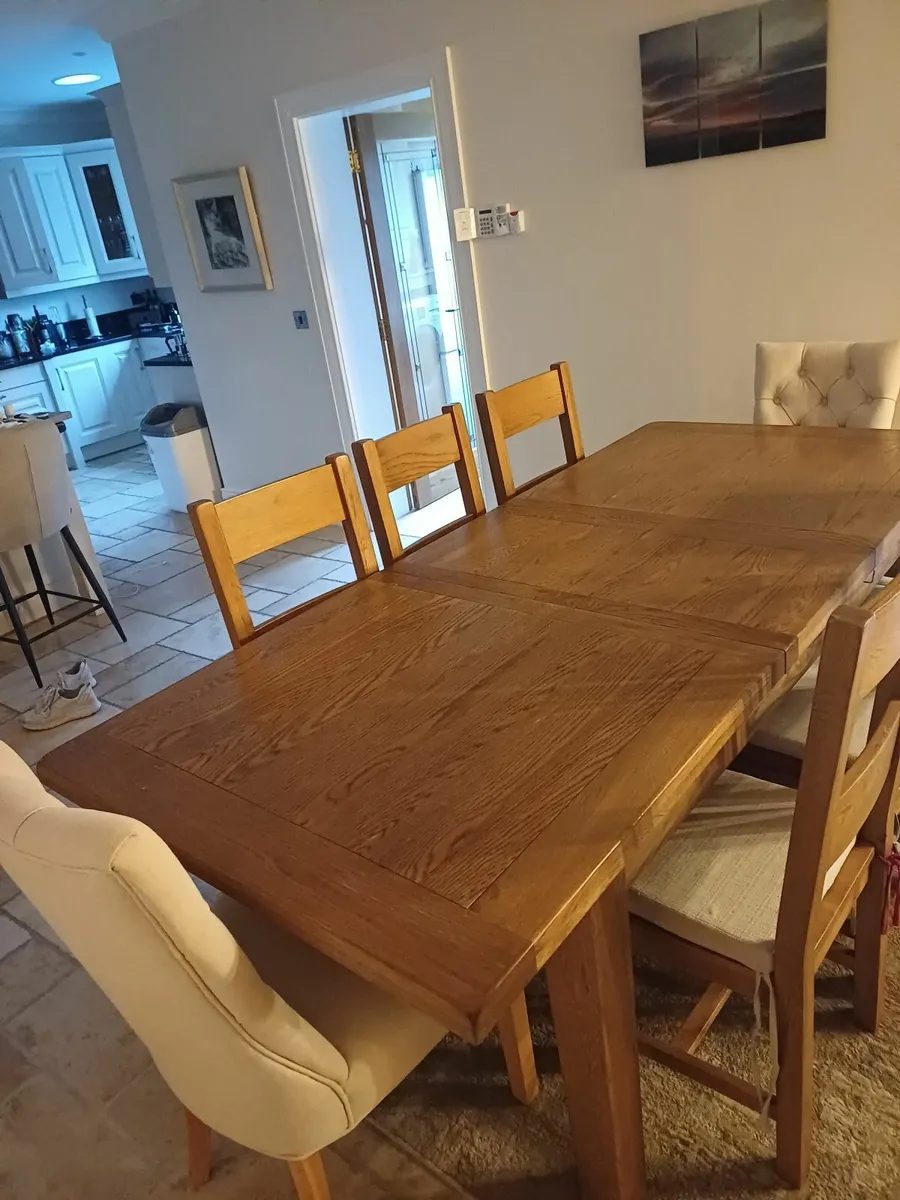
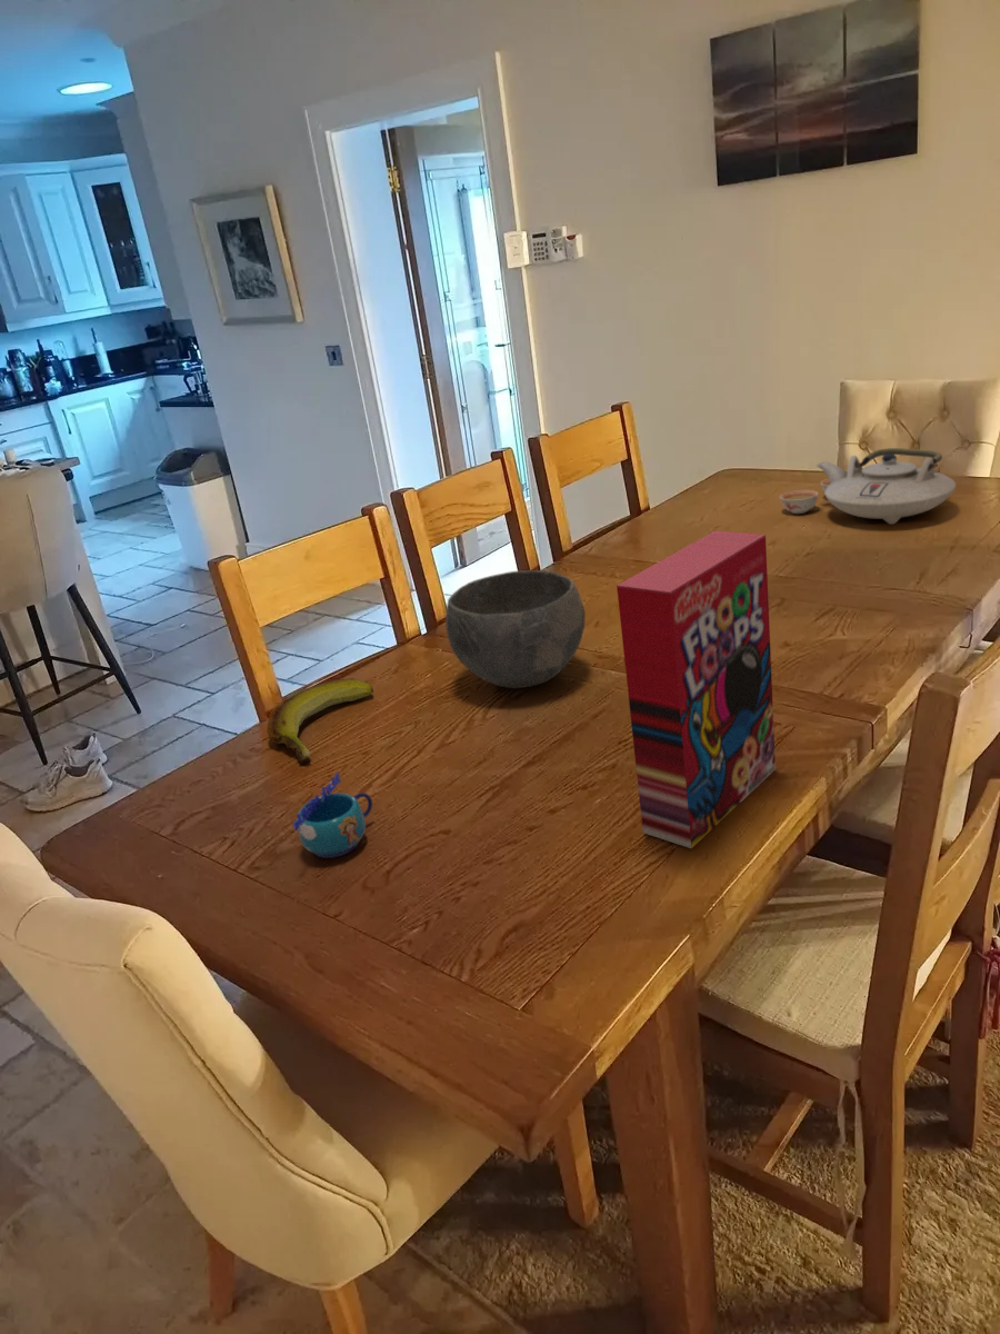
+ mug [292,771,373,859]
+ banana [266,677,374,764]
+ cereal box [616,530,777,849]
+ bowl [444,569,587,689]
+ teapot [779,447,957,526]
